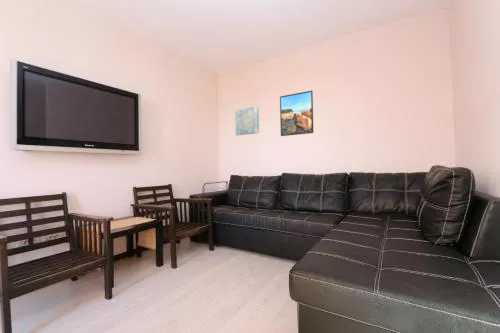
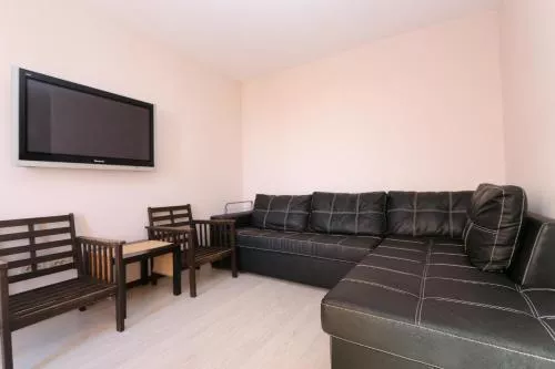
- wall art [234,105,260,136]
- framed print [279,90,315,137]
